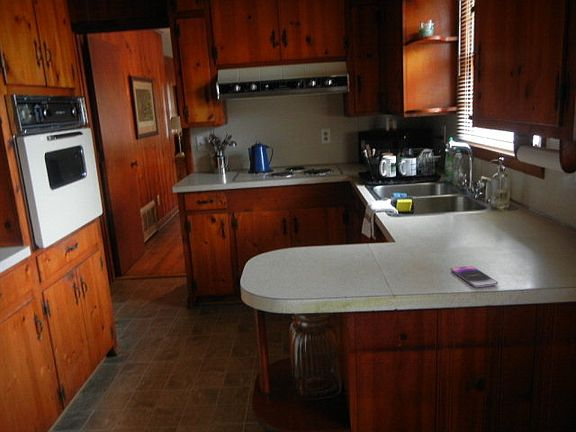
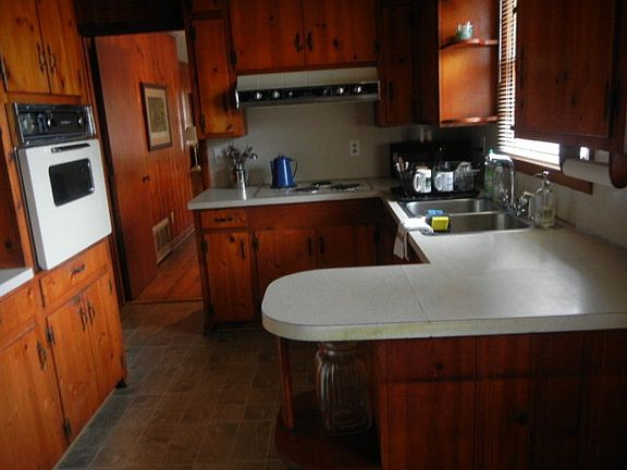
- smartphone [450,265,499,288]
